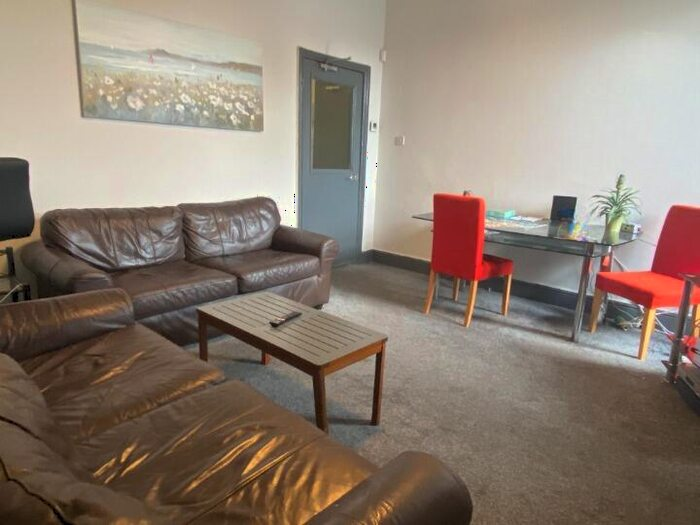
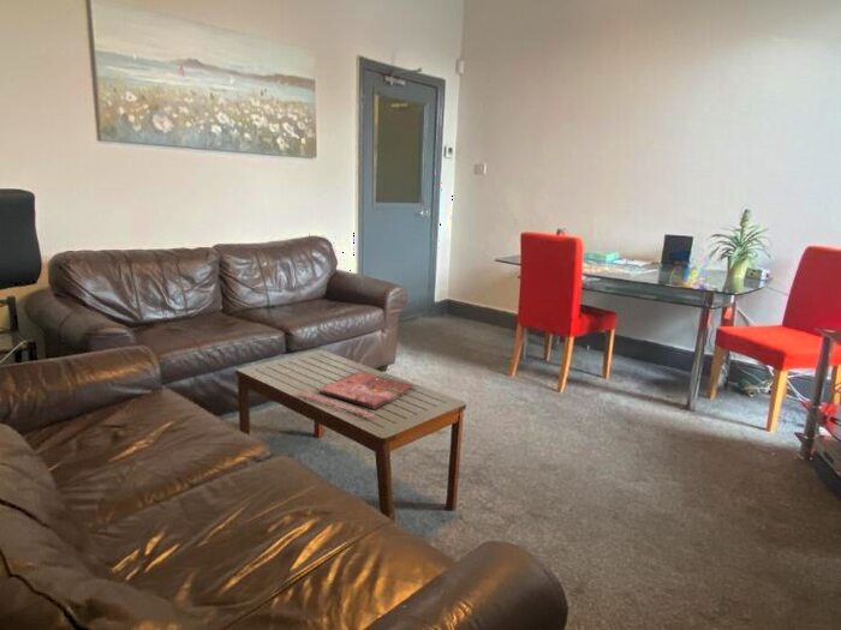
+ cover [297,371,417,419]
